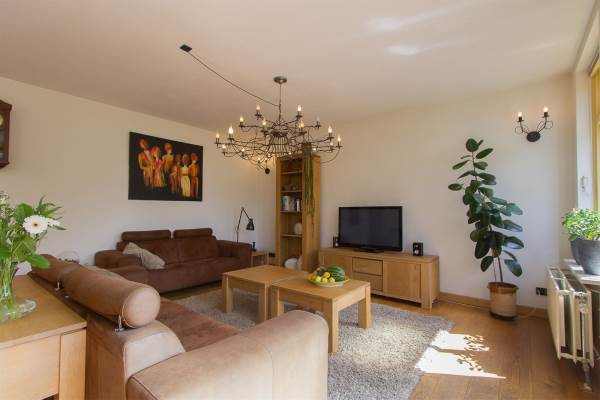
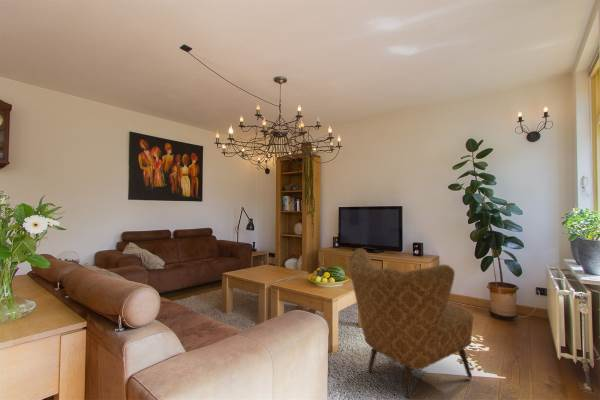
+ armchair [348,247,475,399]
